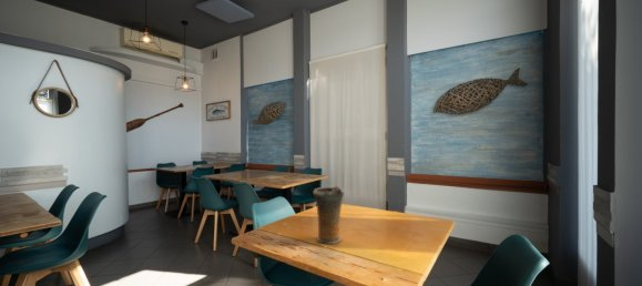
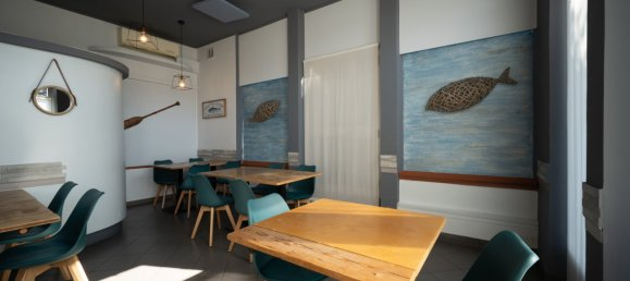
- vase [312,185,345,245]
